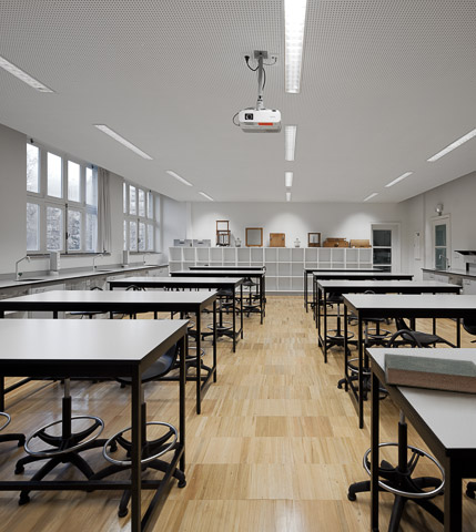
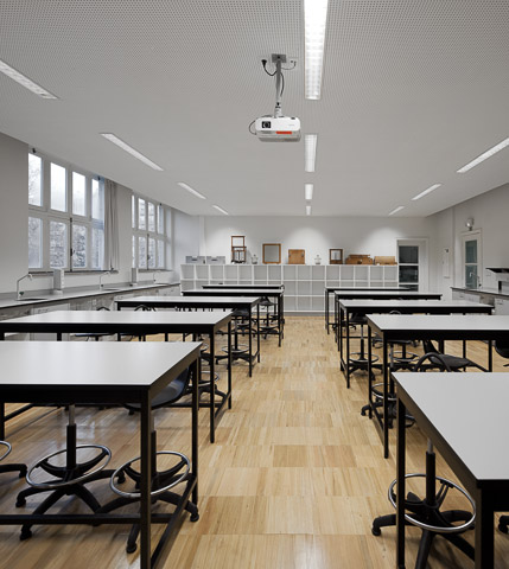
- book [383,352,476,395]
